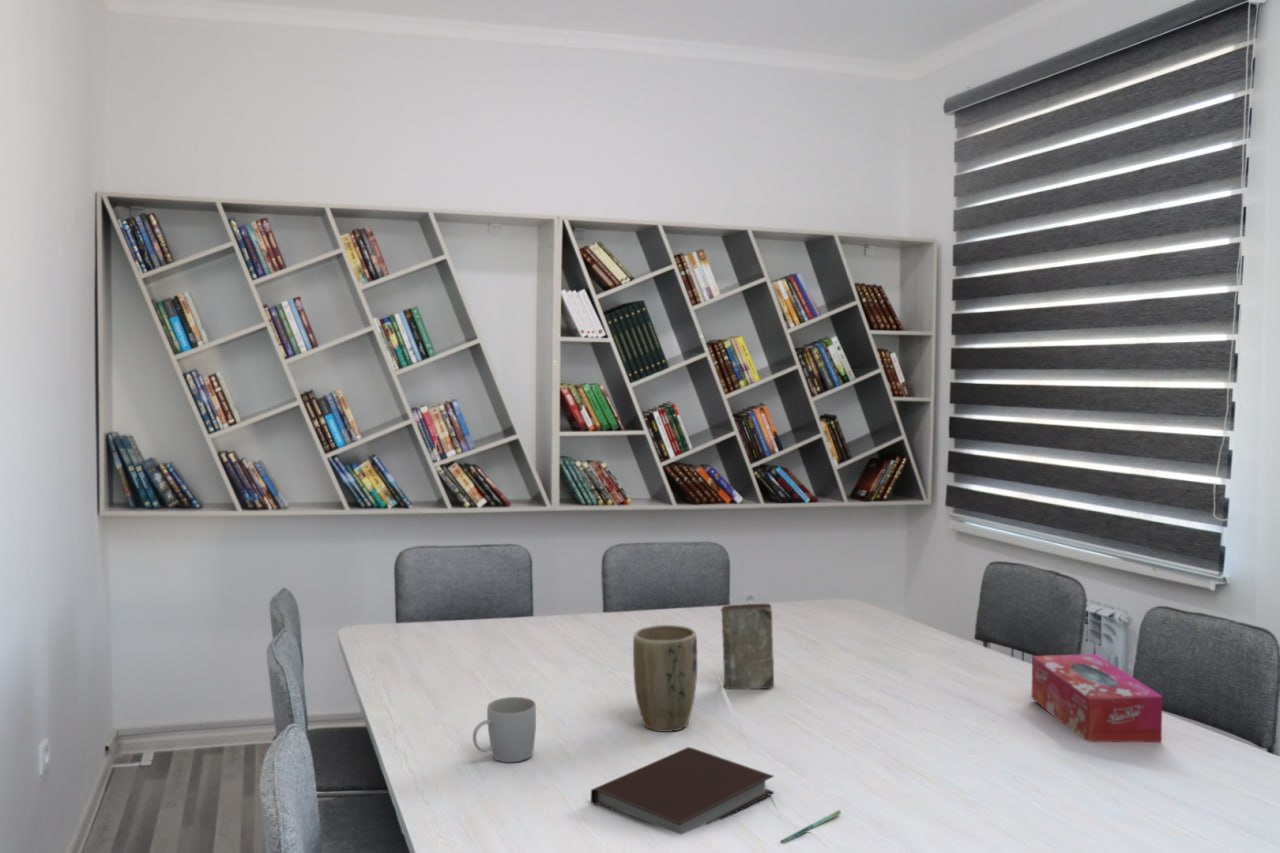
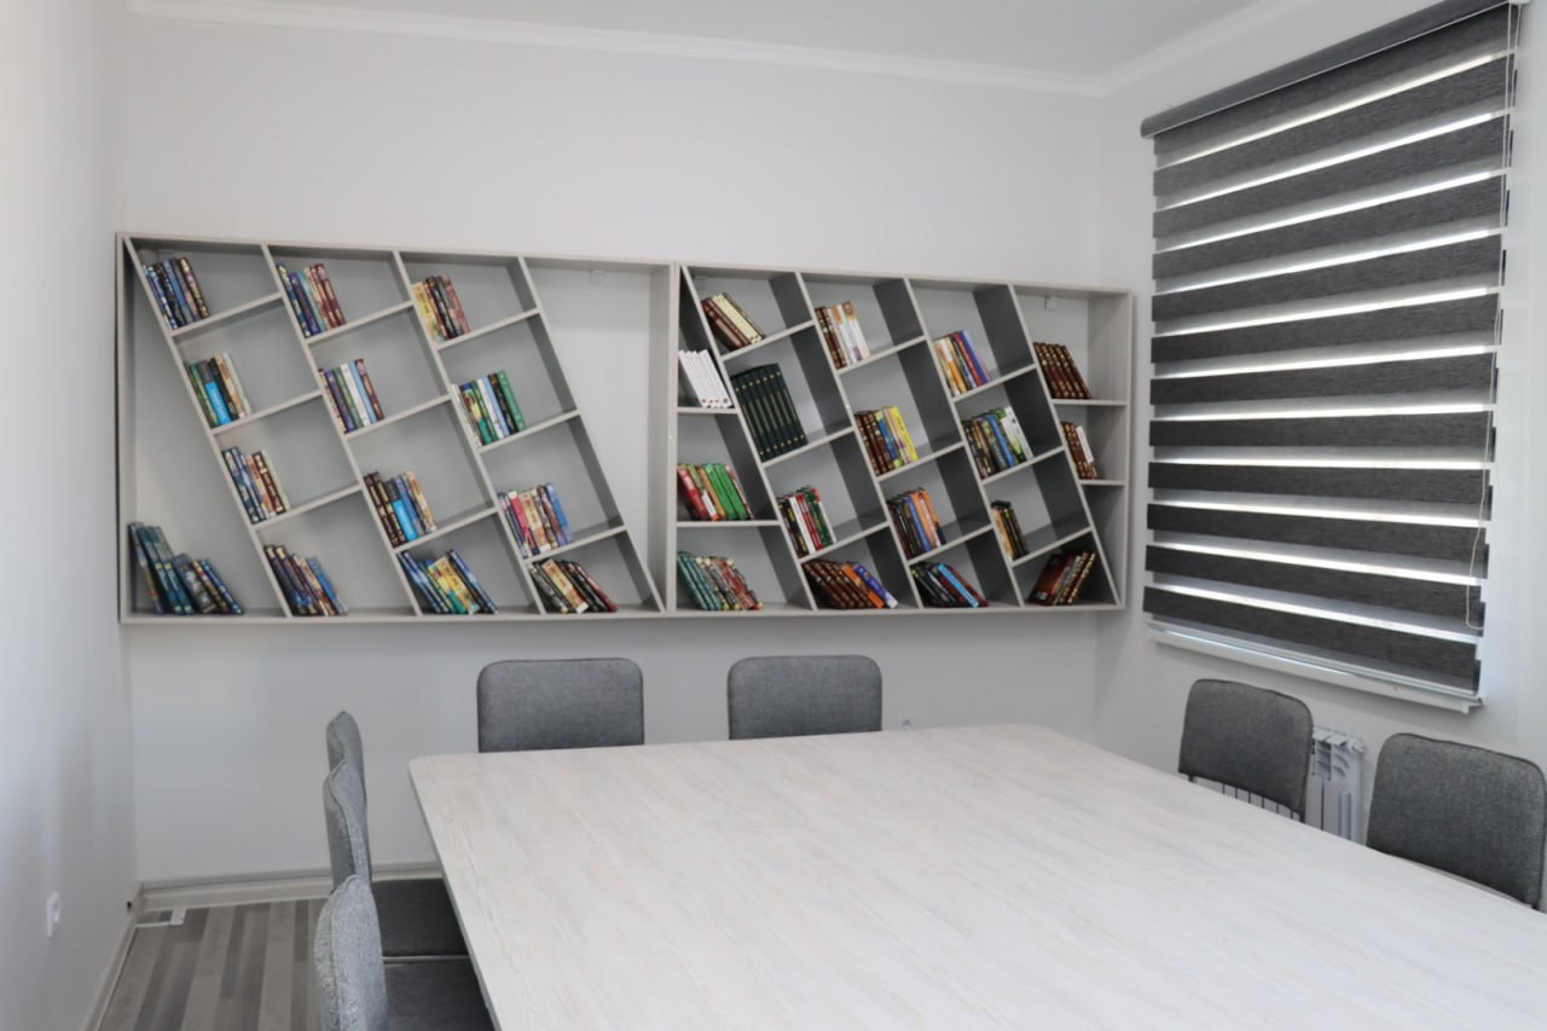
- notebook [590,746,775,836]
- mug [472,696,537,763]
- plant pot [632,624,699,733]
- pen [779,809,842,845]
- tissue box [1031,653,1164,743]
- book [719,602,775,691]
